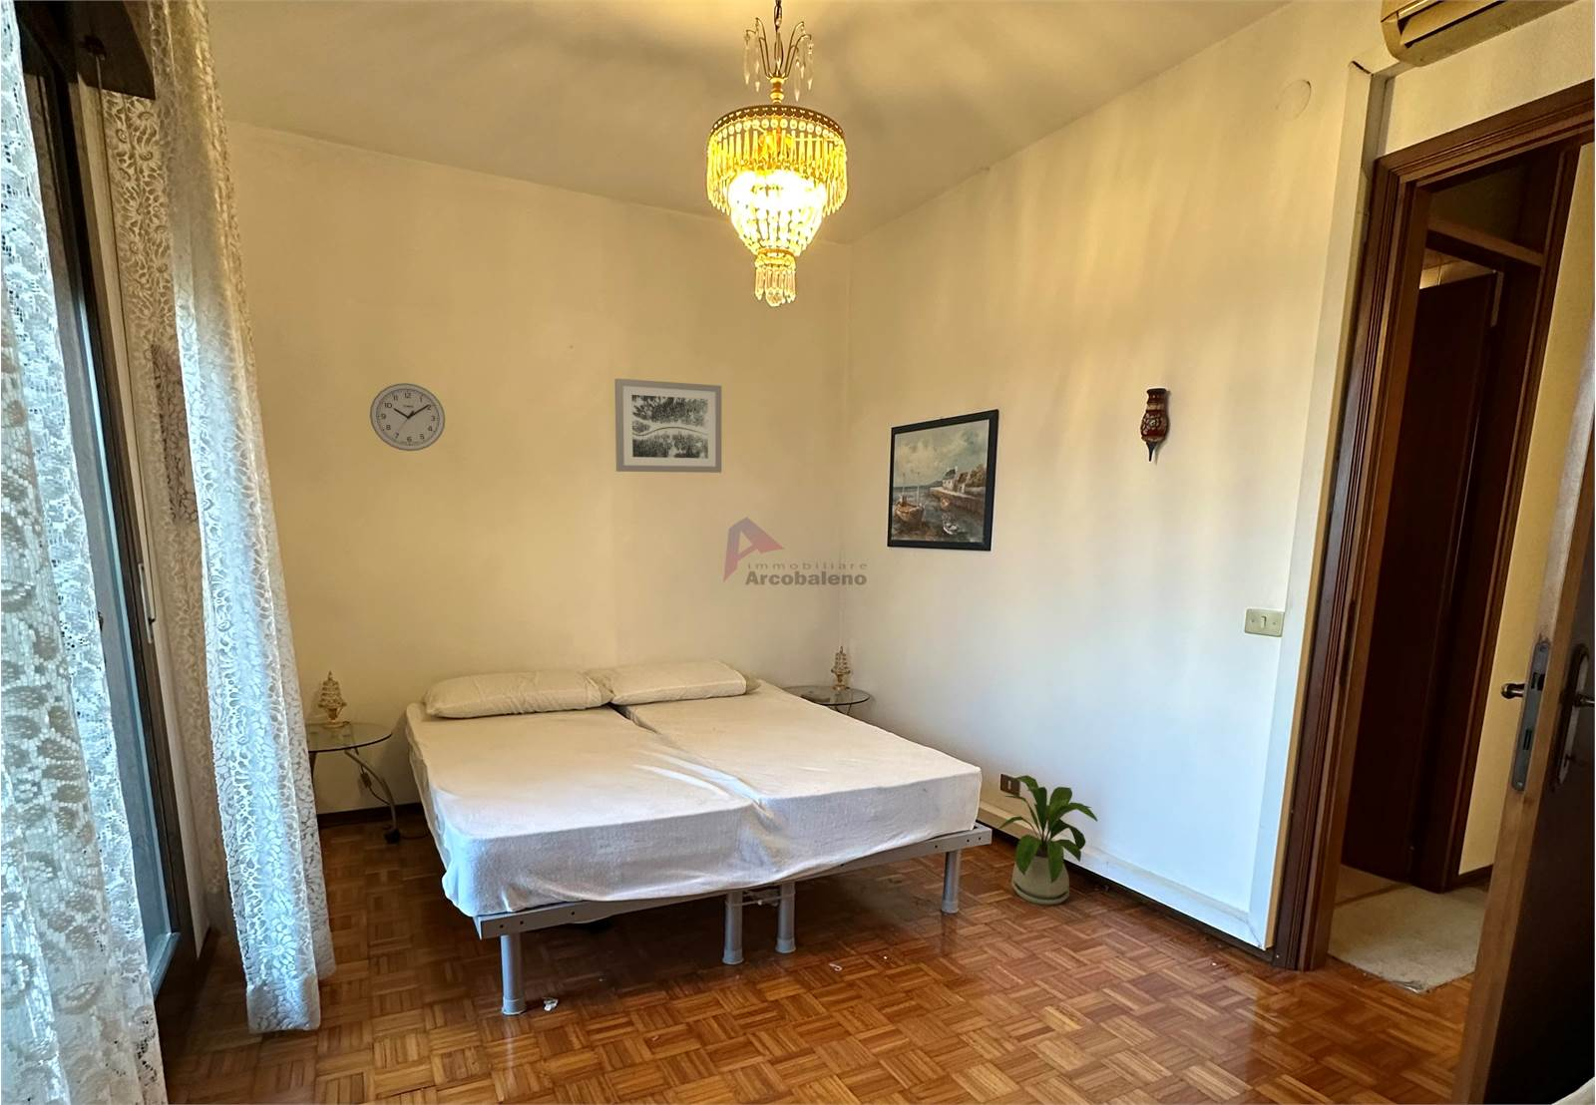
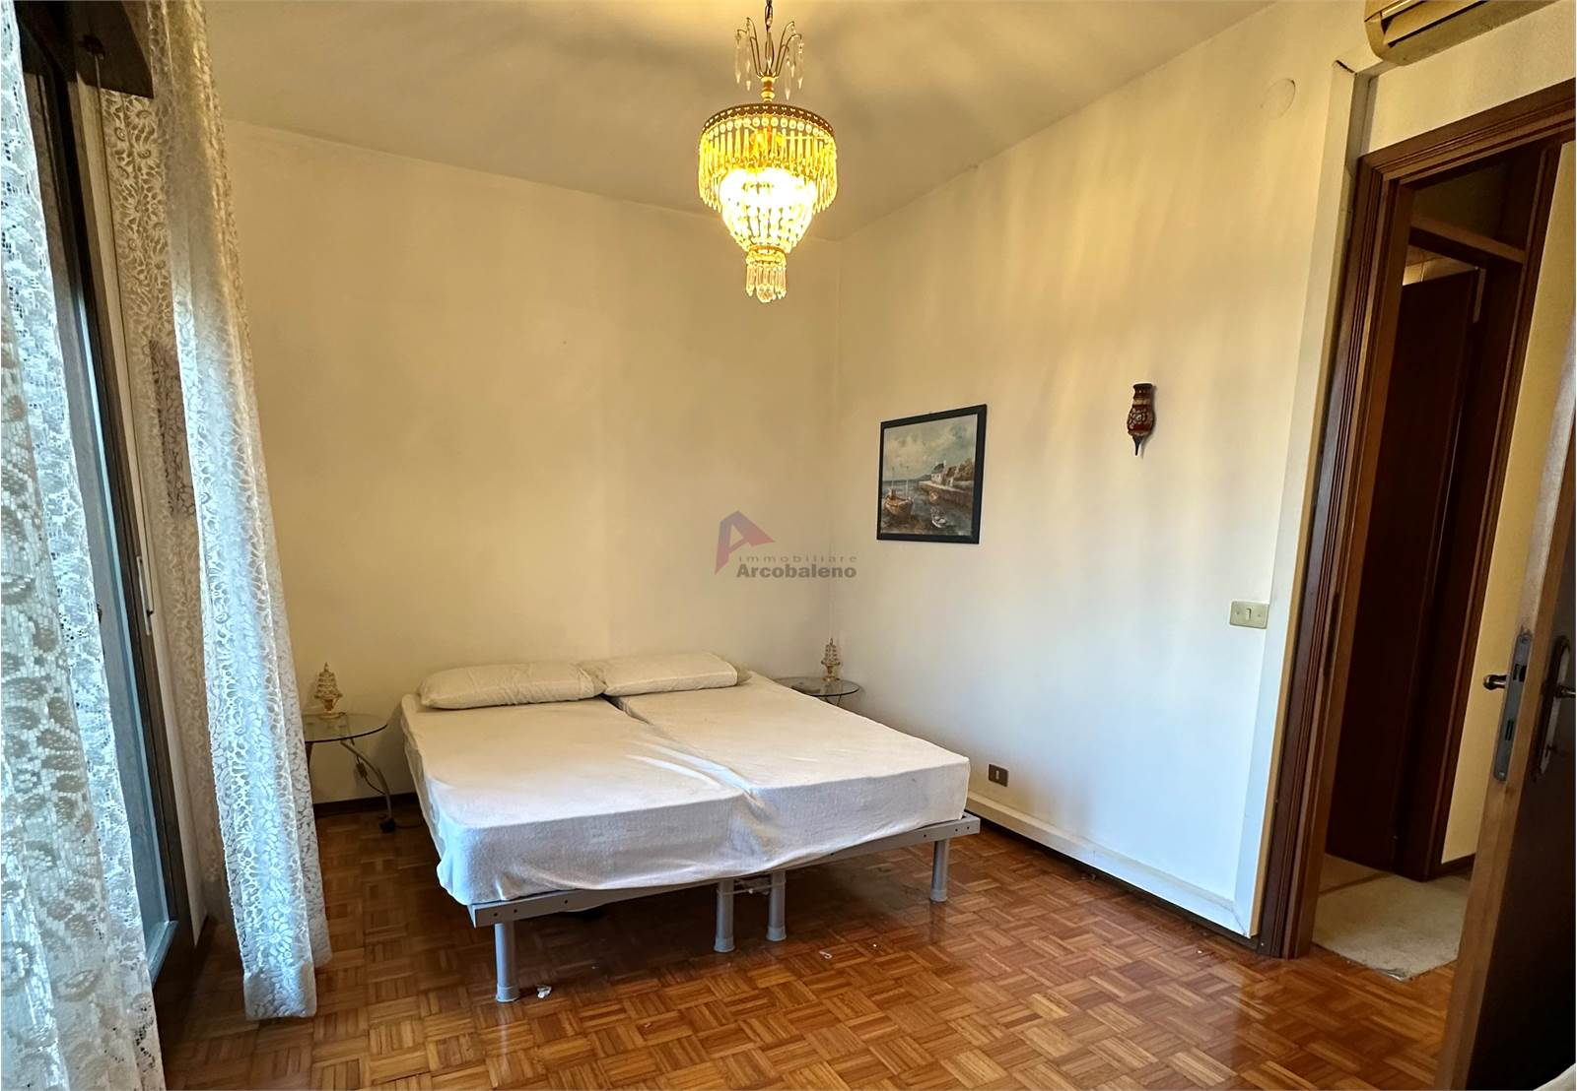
- house plant [997,774,1099,906]
- wall clock [369,382,446,451]
- wall art [614,378,722,474]
